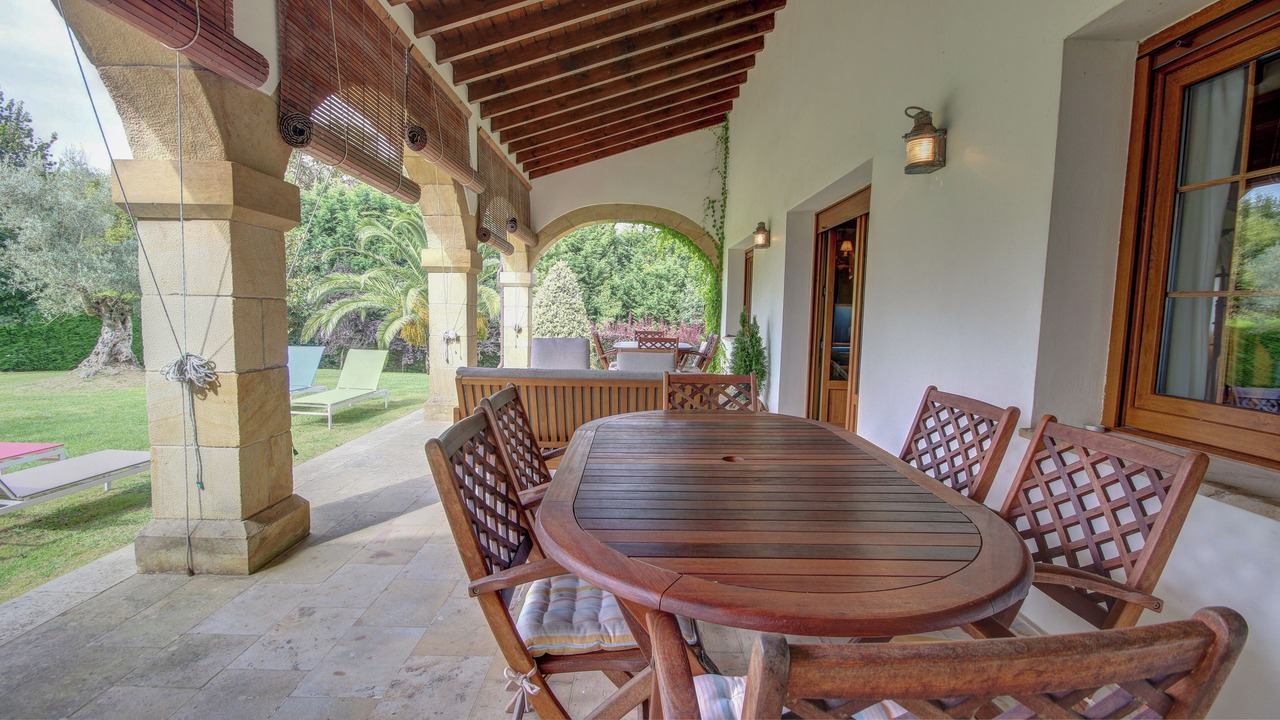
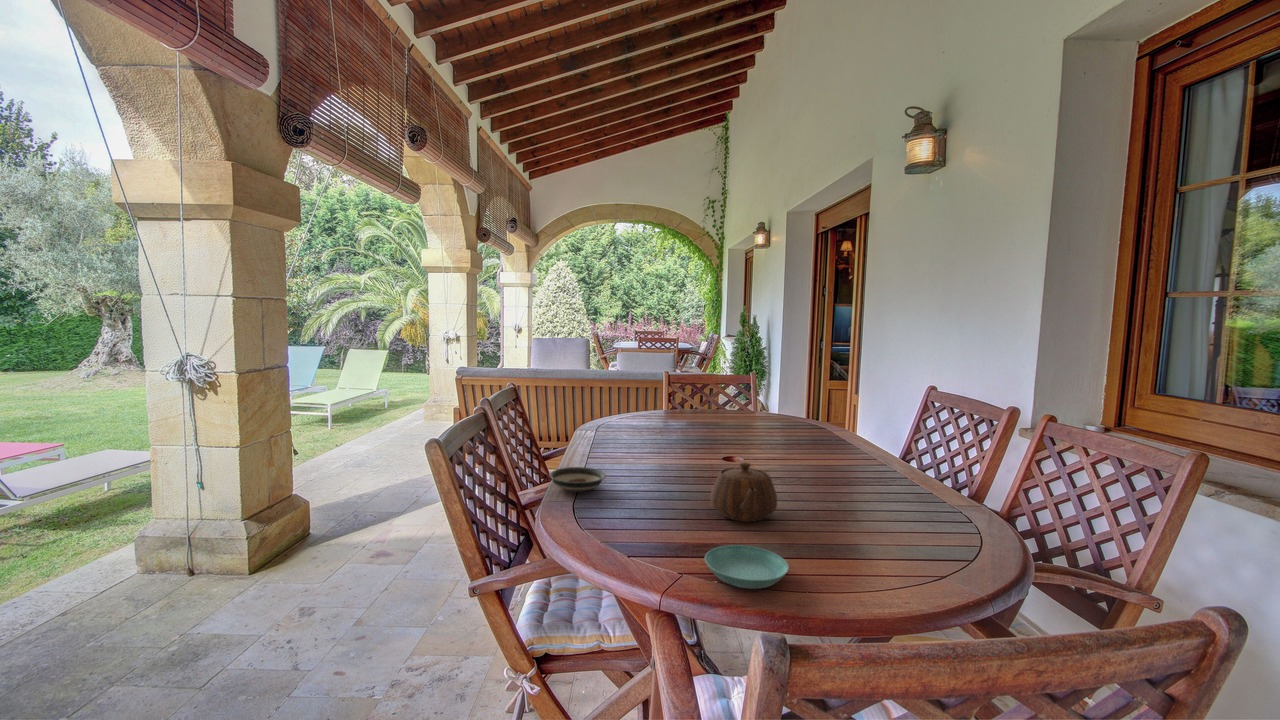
+ saucer [548,466,607,492]
+ teapot [709,461,778,523]
+ saucer [704,544,790,590]
